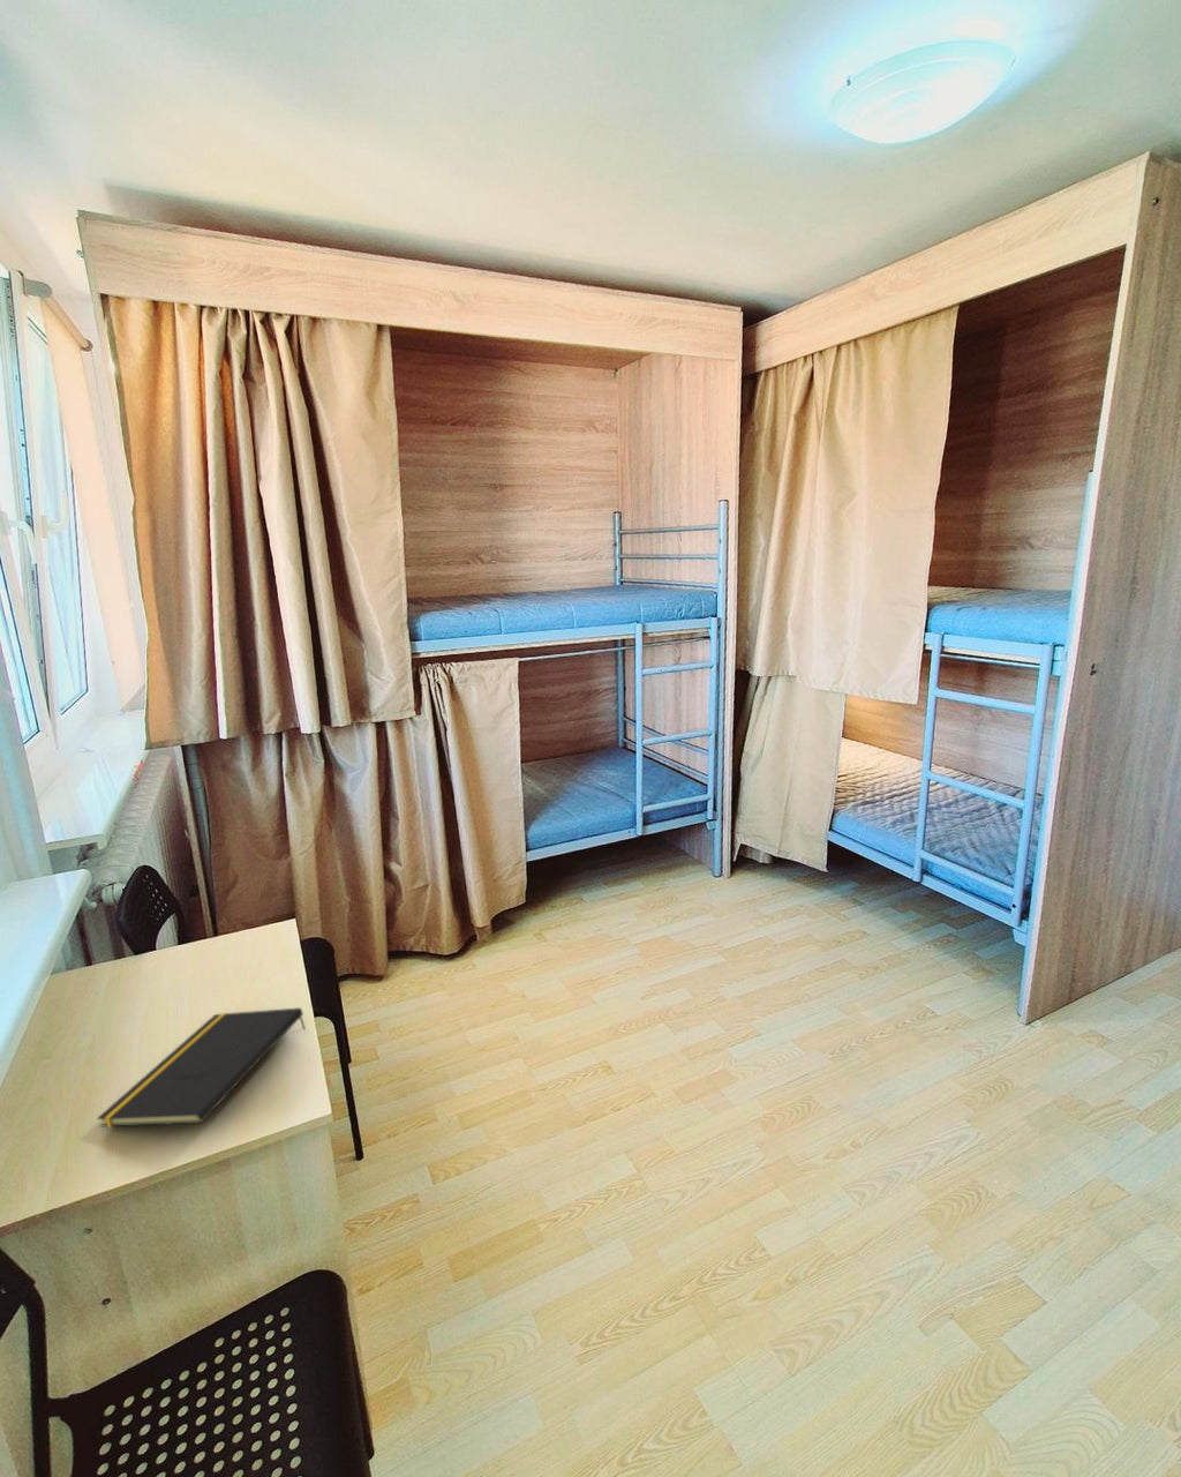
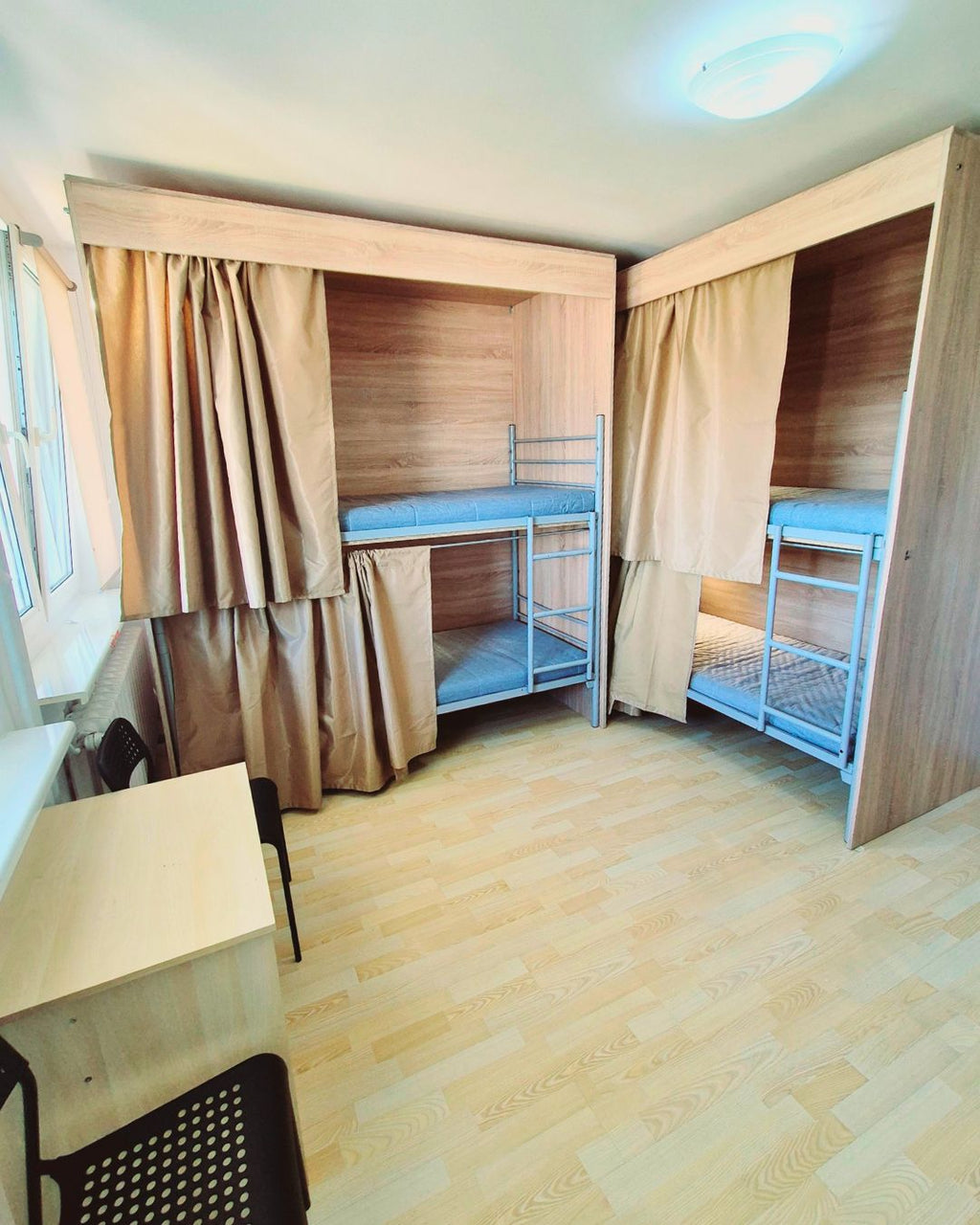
- notepad [95,1007,307,1129]
